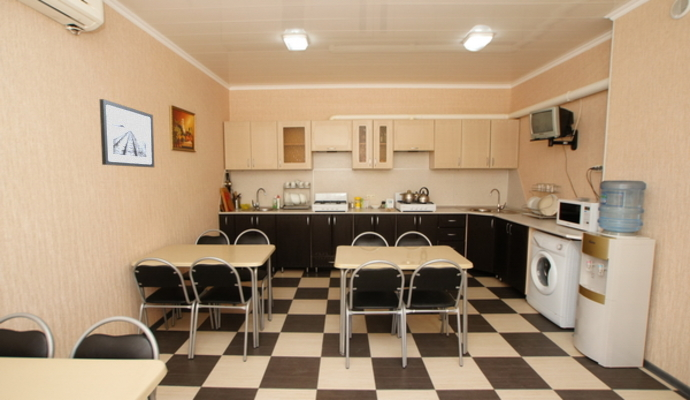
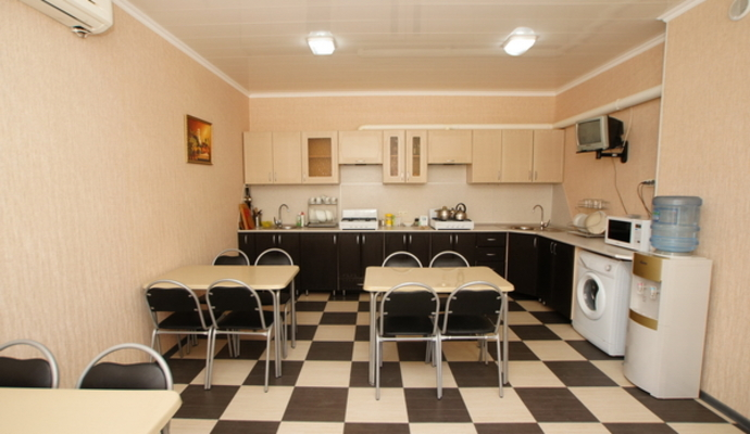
- wall art [99,98,155,168]
